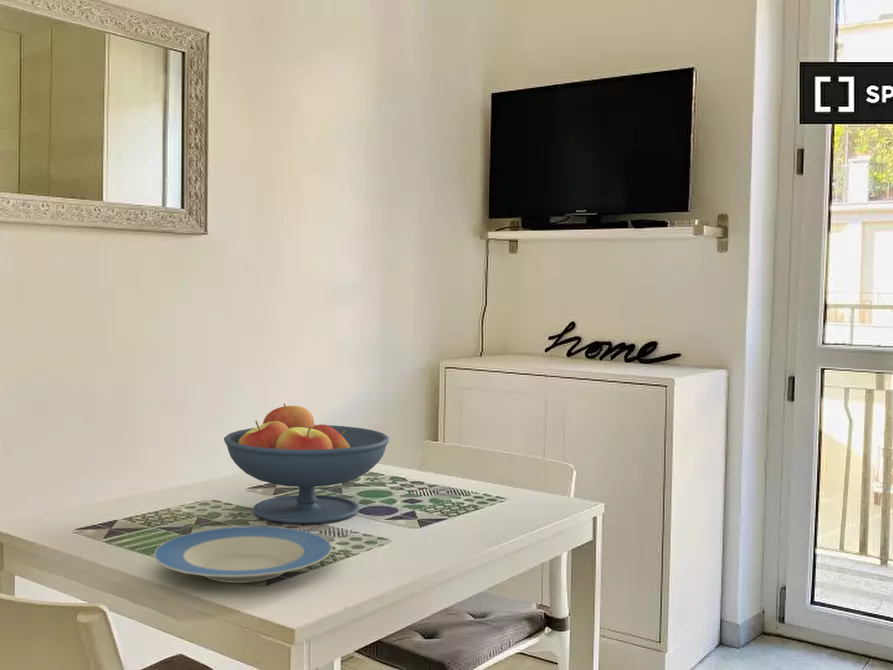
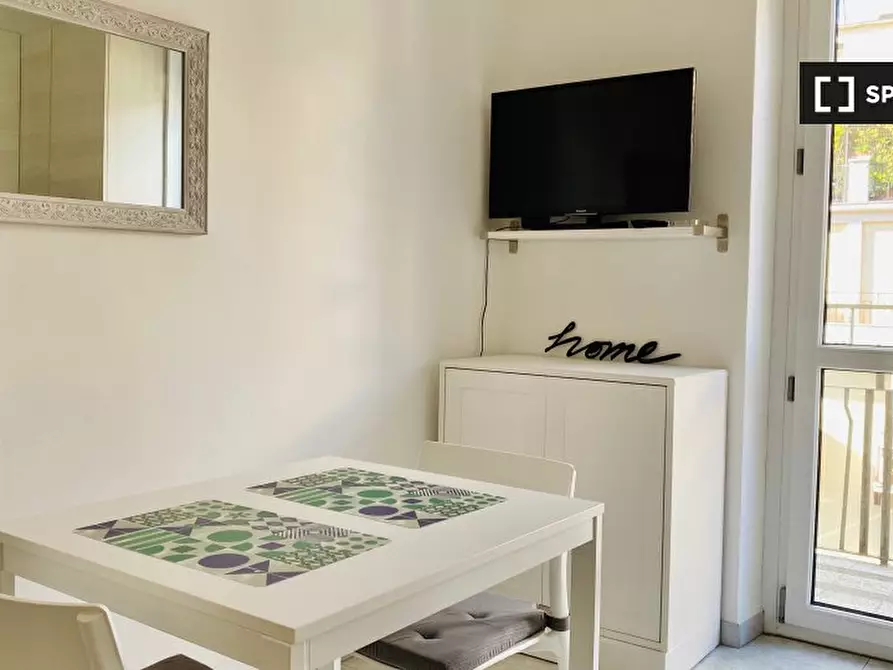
- fruit bowl [223,402,390,524]
- plate [152,525,333,584]
